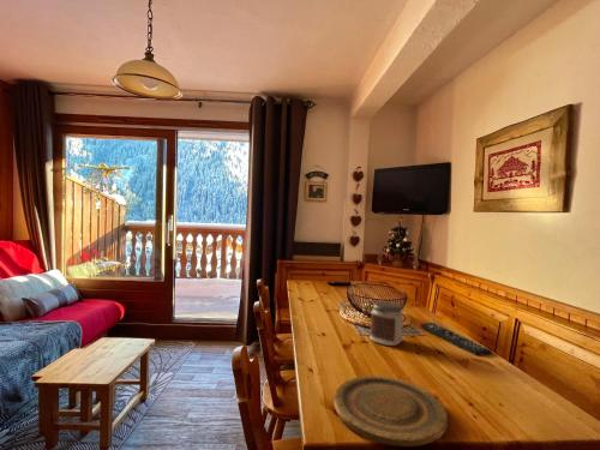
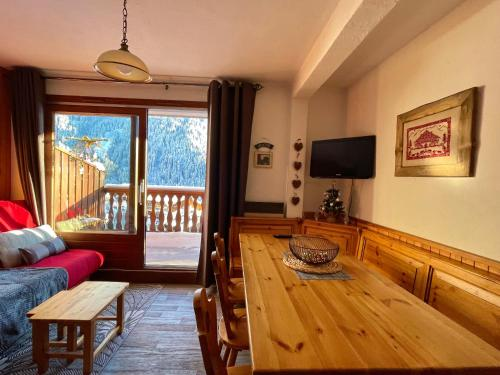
- remote control [419,322,493,356]
- plate [332,374,449,448]
- jar [368,300,404,347]
